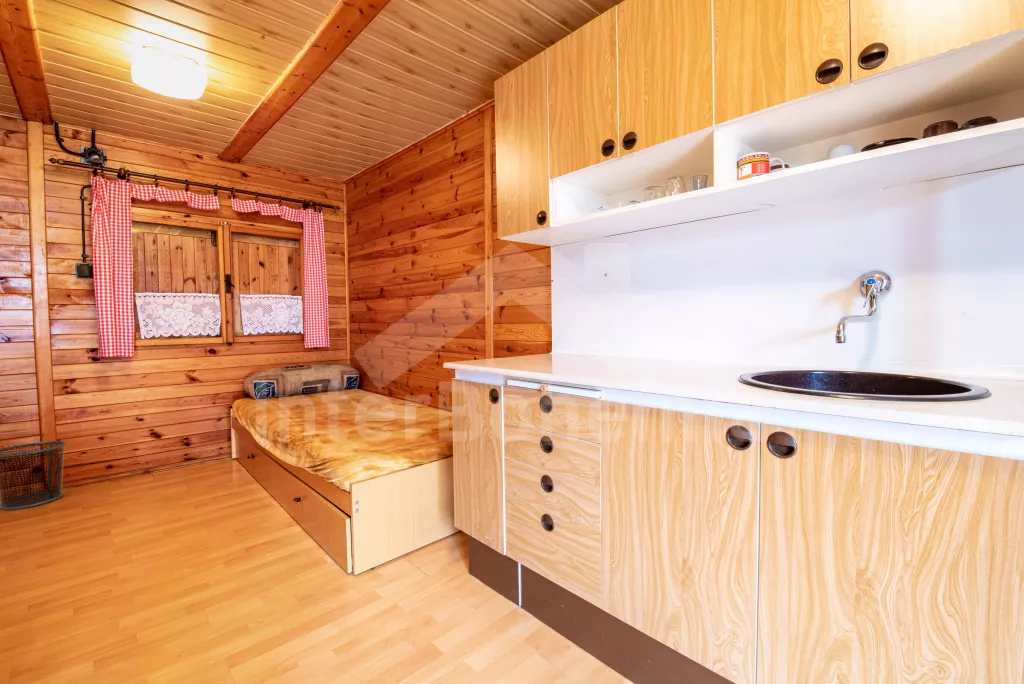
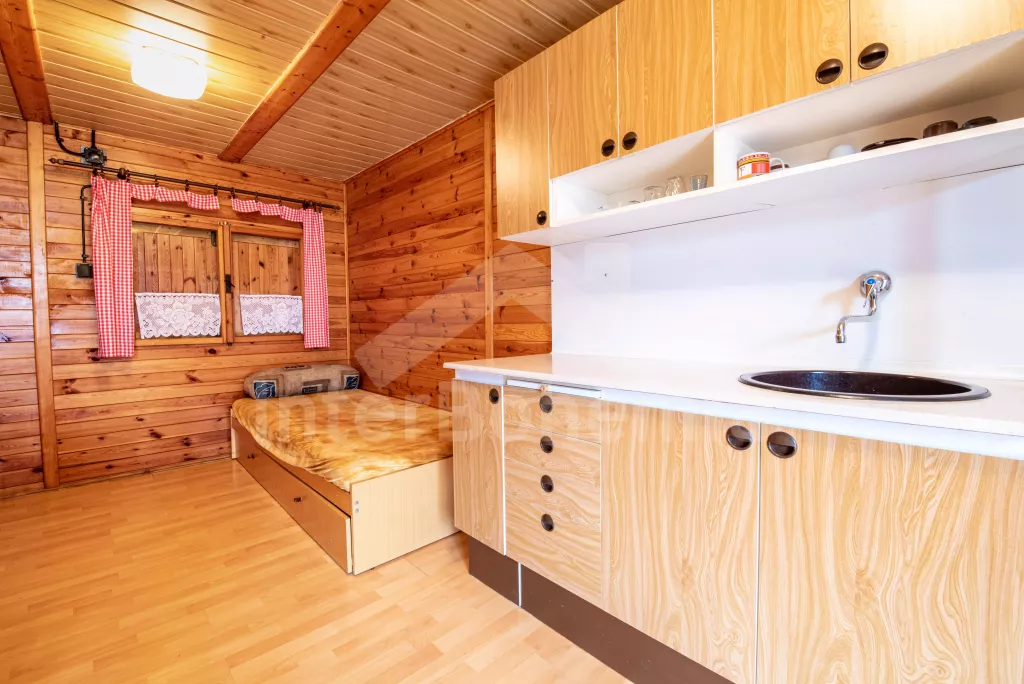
- waste bin [0,440,67,511]
